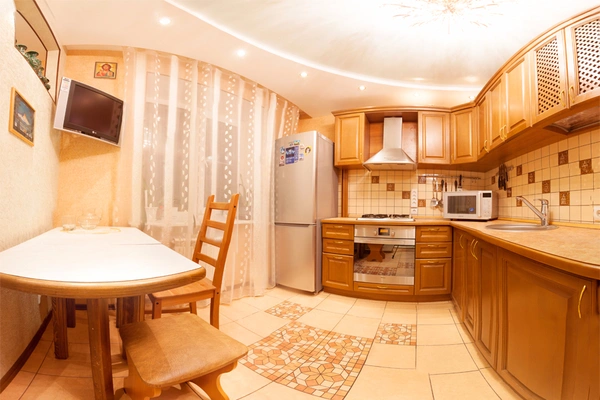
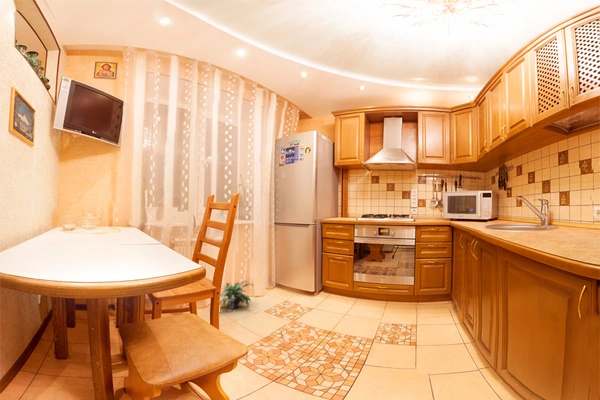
+ potted plant [219,280,254,310]
